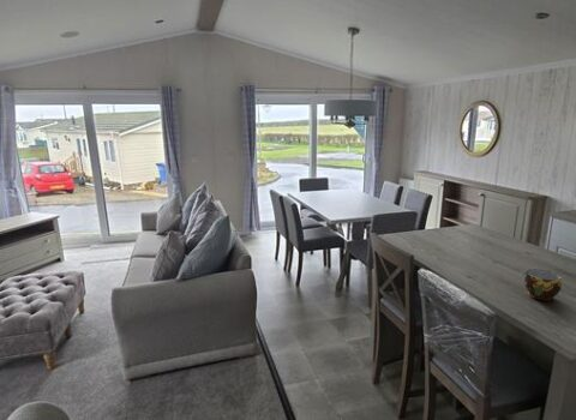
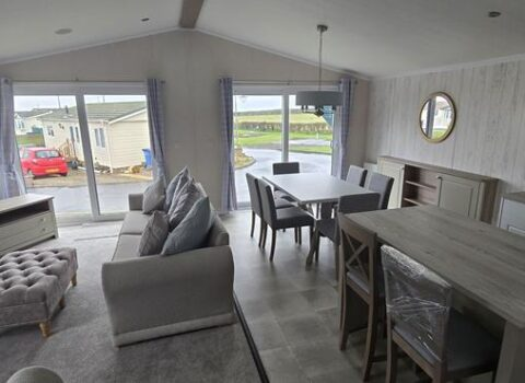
- cup [523,269,563,302]
